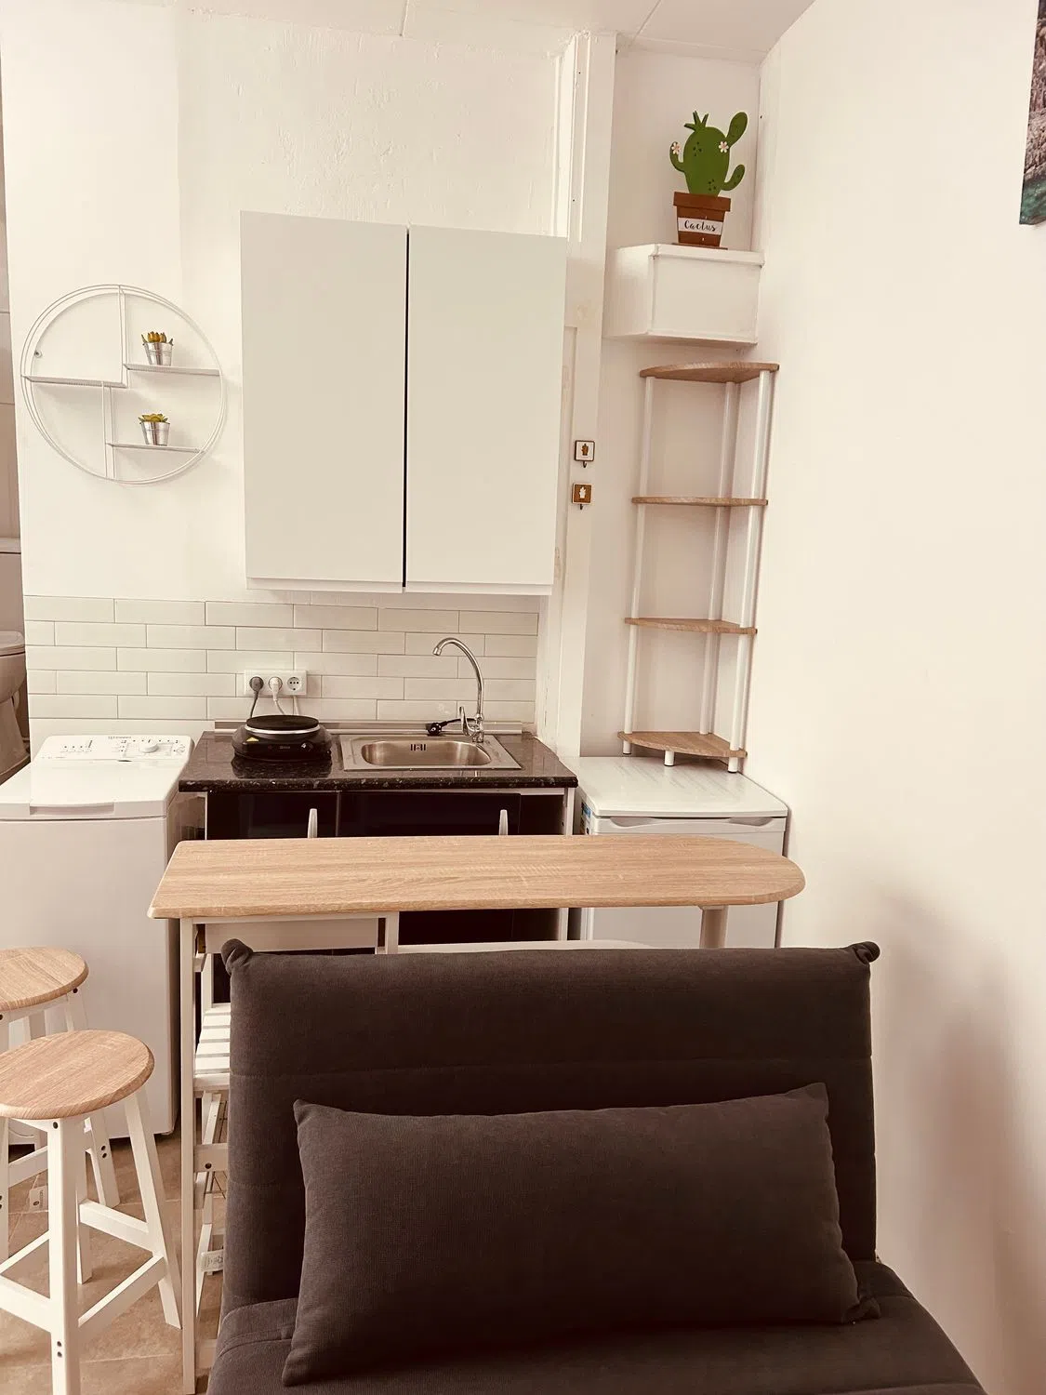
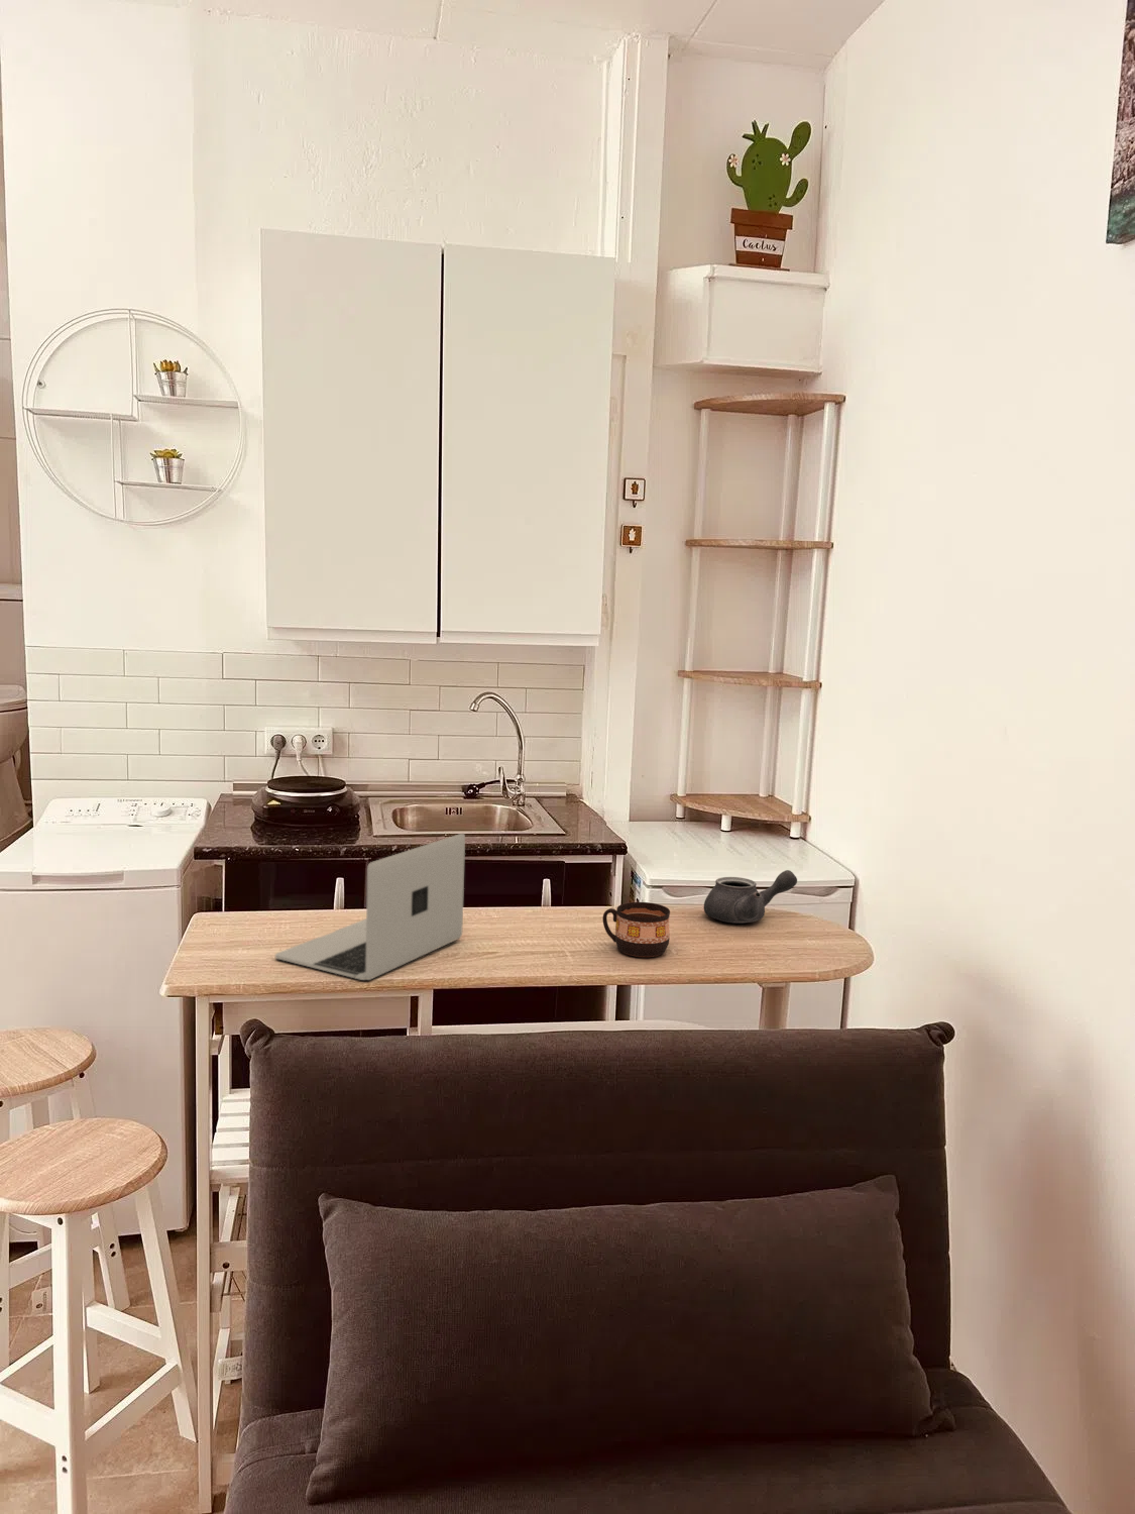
+ cup [601,901,671,957]
+ teapot [703,869,798,925]
+ laptop [274,833,466,981]
